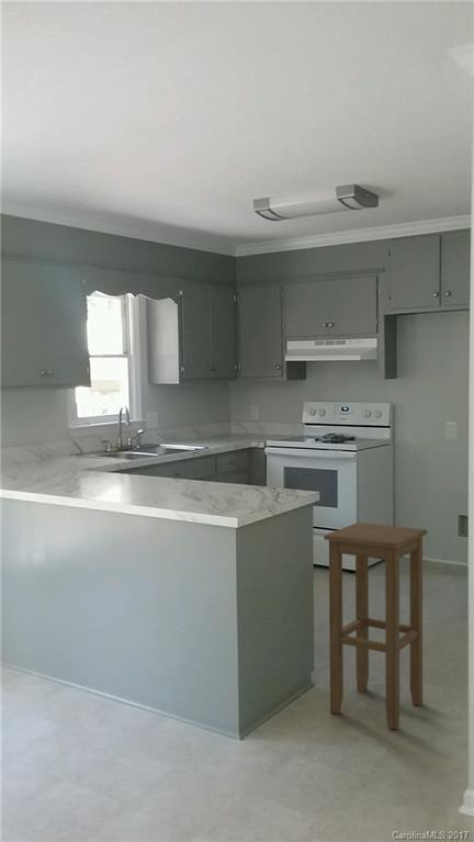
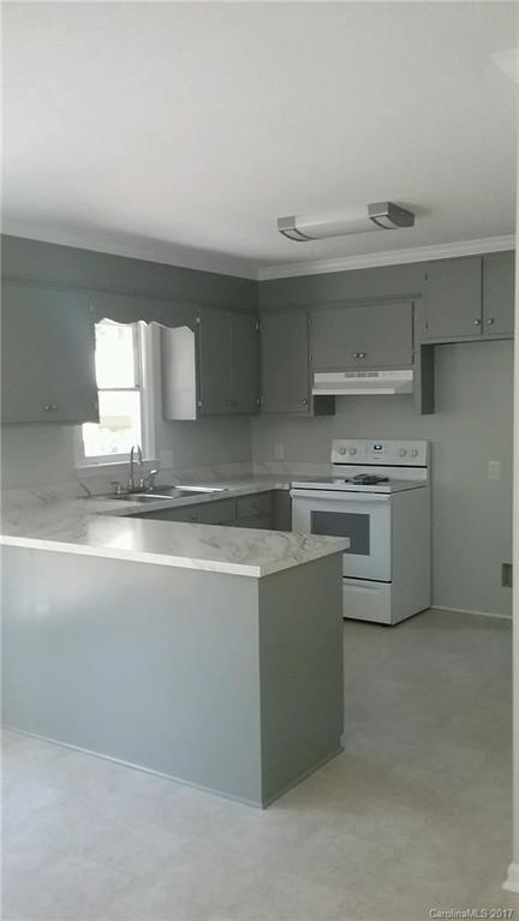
- stool [323,521,428,731]
